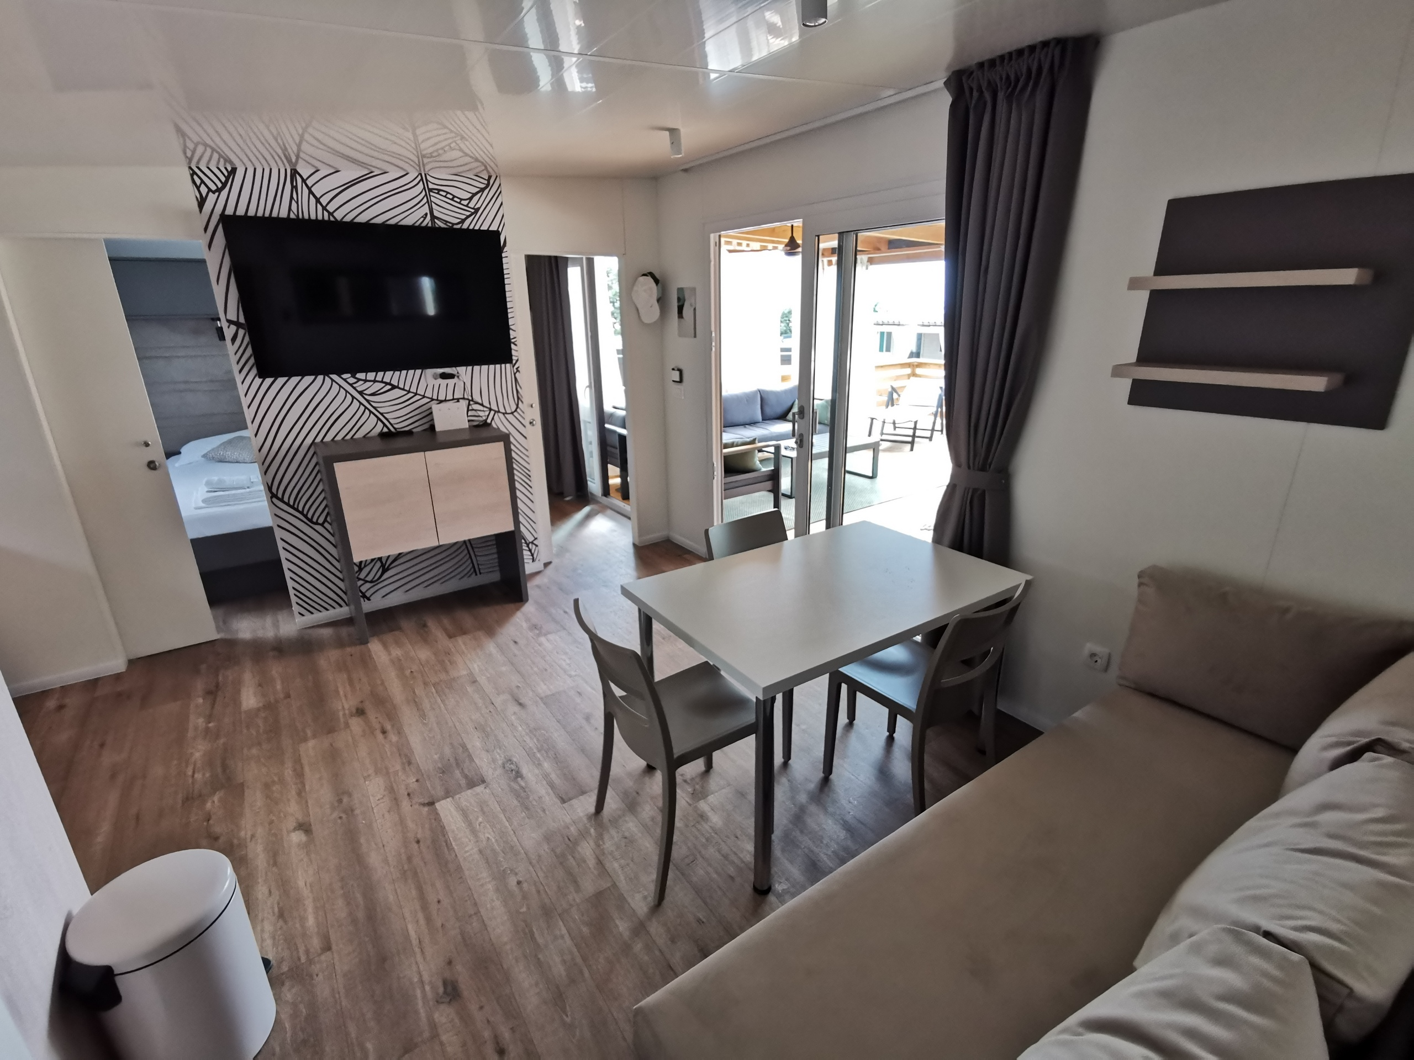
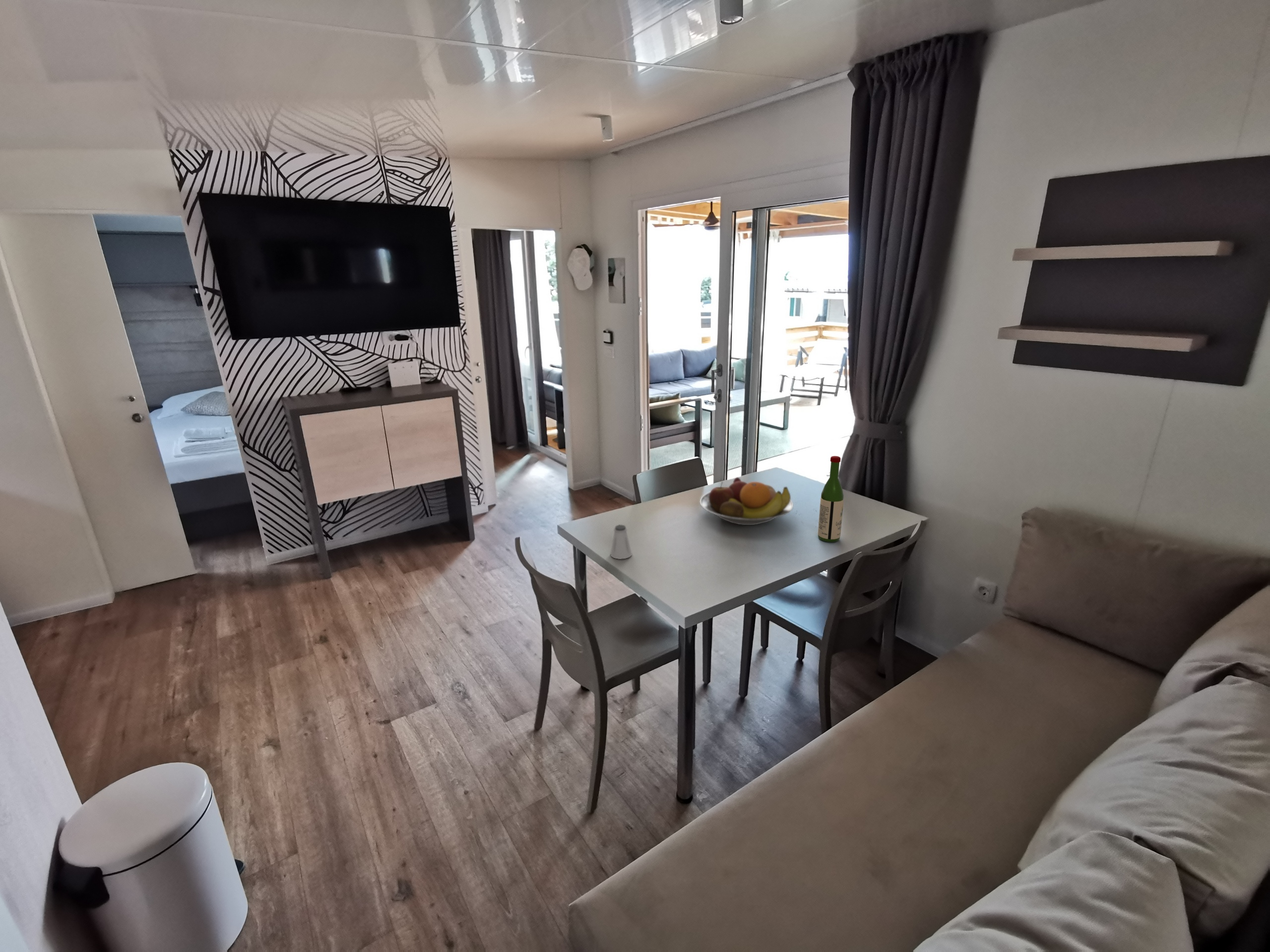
+ wine bottle [818,456,844,542]
+ fruit bowl [699,477,794,526]
+ saltshaker [610,524,633,560]
